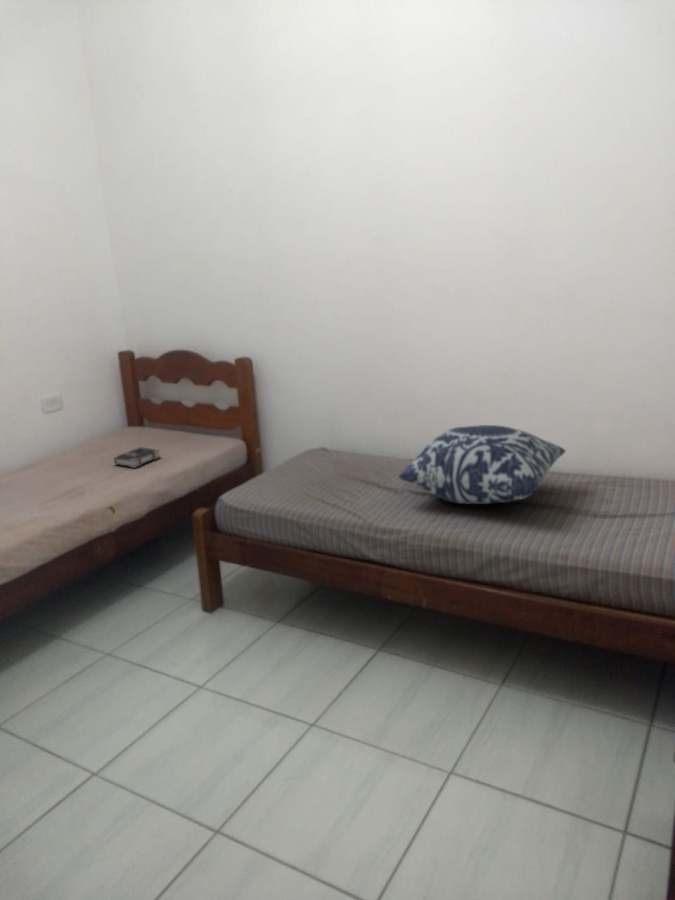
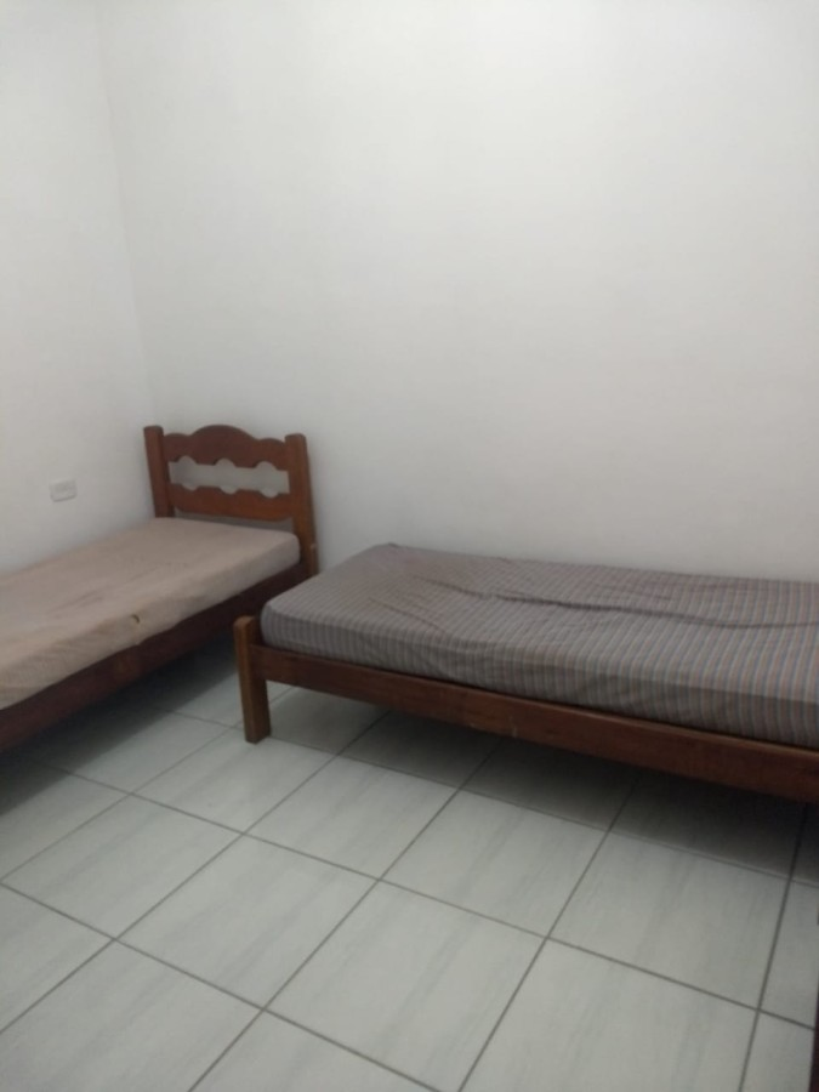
- book [113,446,162,469]
- cushion [398,424,567,505]
